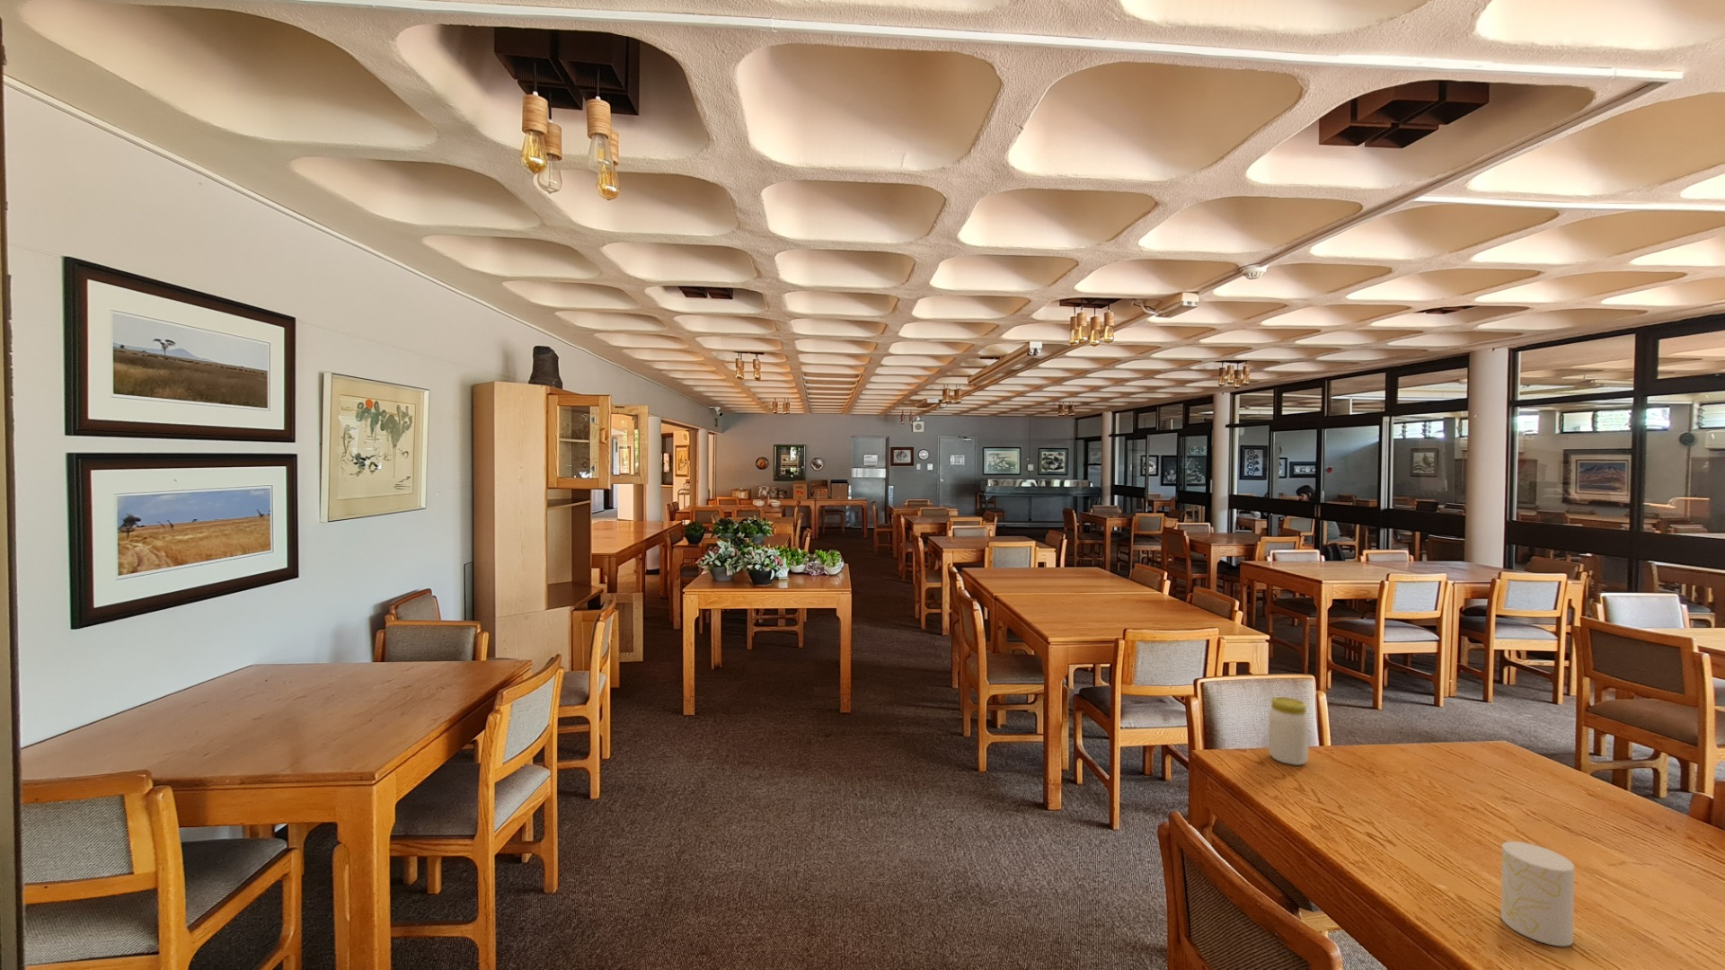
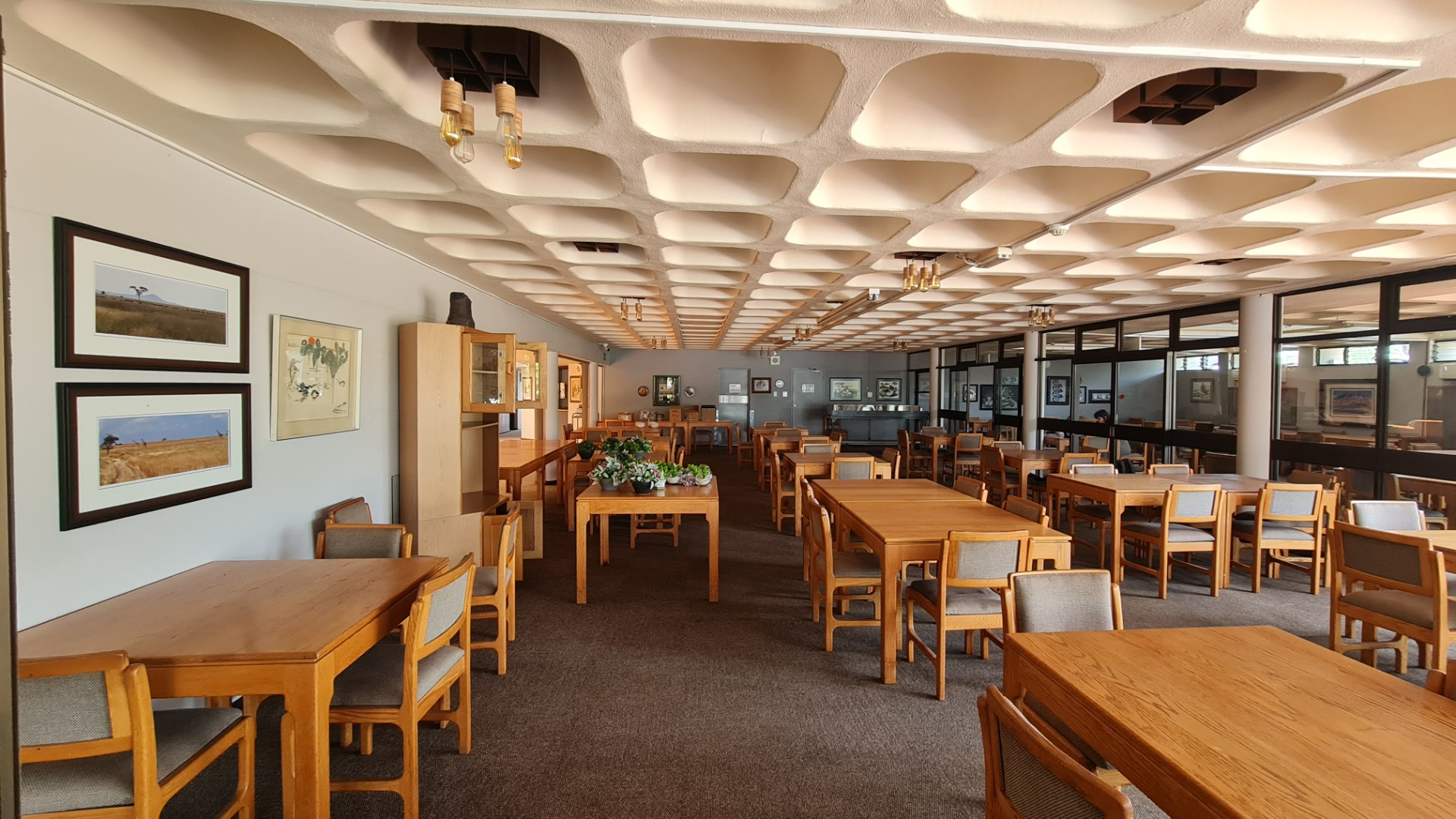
- jar [1268,696,1310,766]
- cup [1500,841,1575,947]
